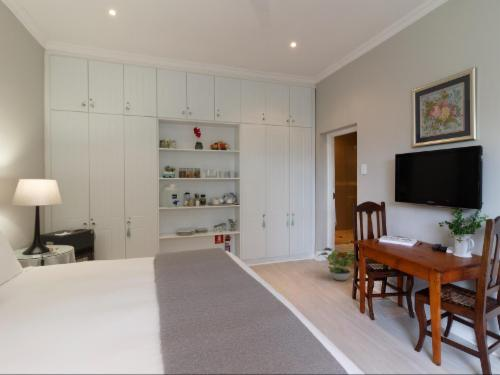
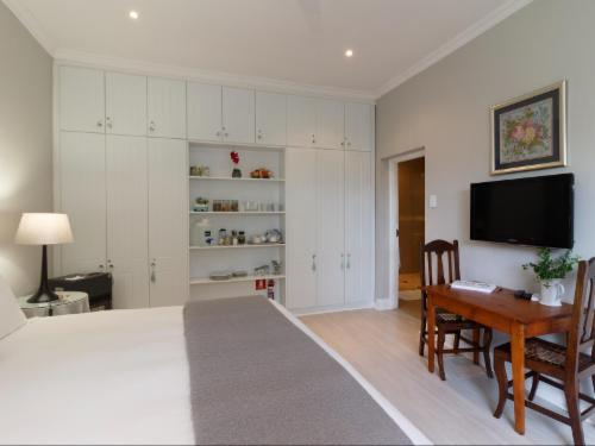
- potted plant [317,247,355,282]
